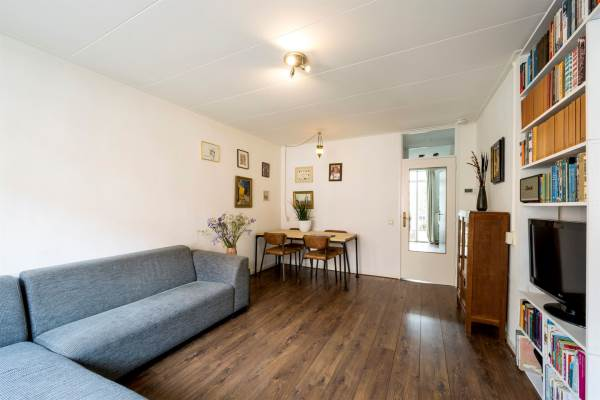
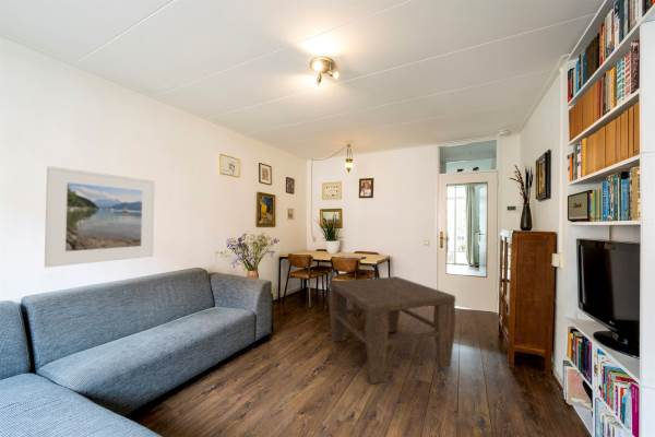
+ coffee table [327,275,456,385]
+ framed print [44,165,156,269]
